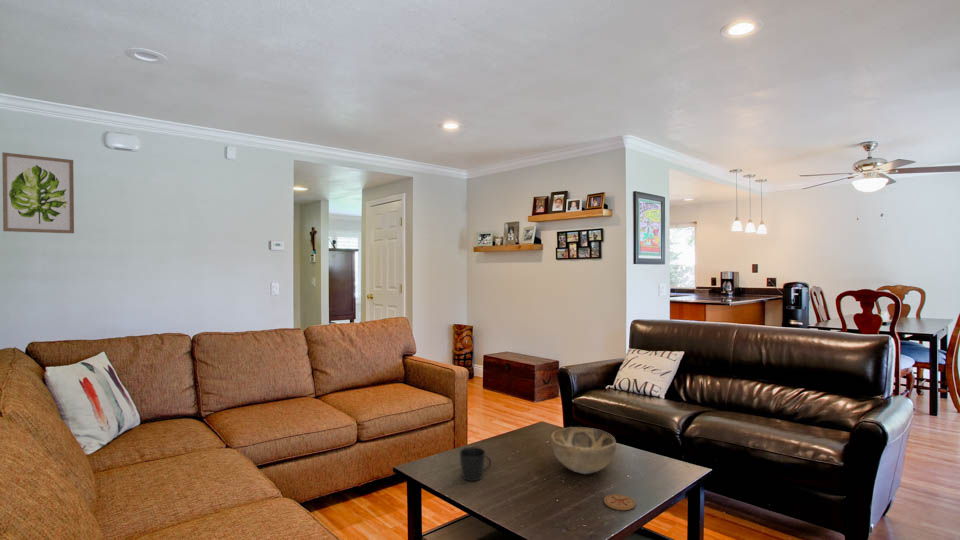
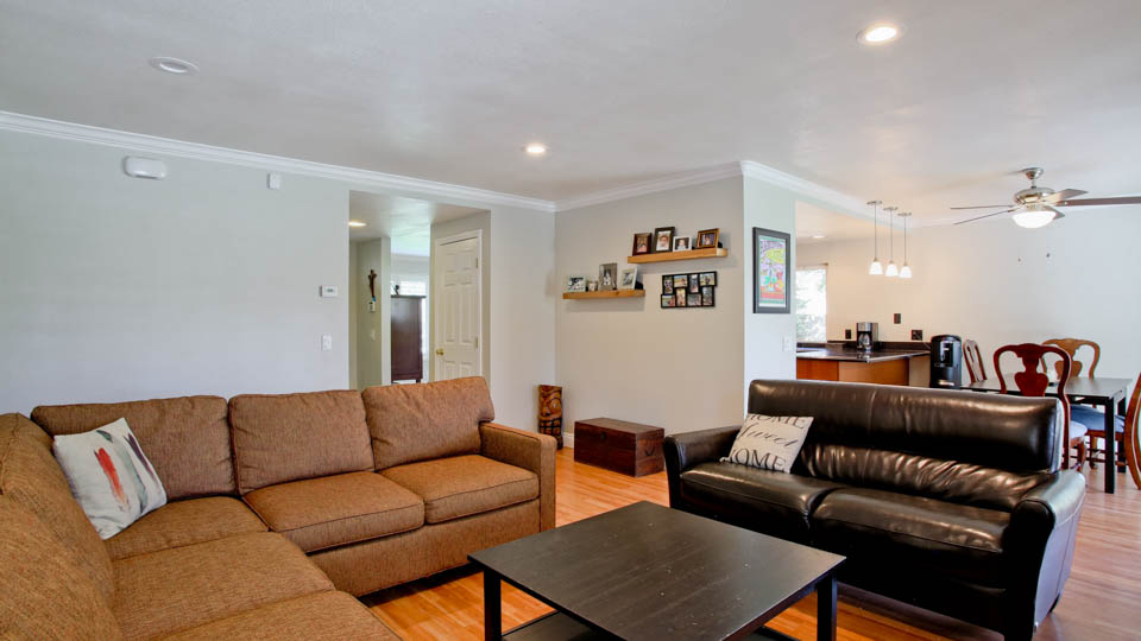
- decorative bowl [549,426,617,475]
- wall art [1,151,75,234]
- cup [459,446,492,482]
- coaster [603,493,636,511]
